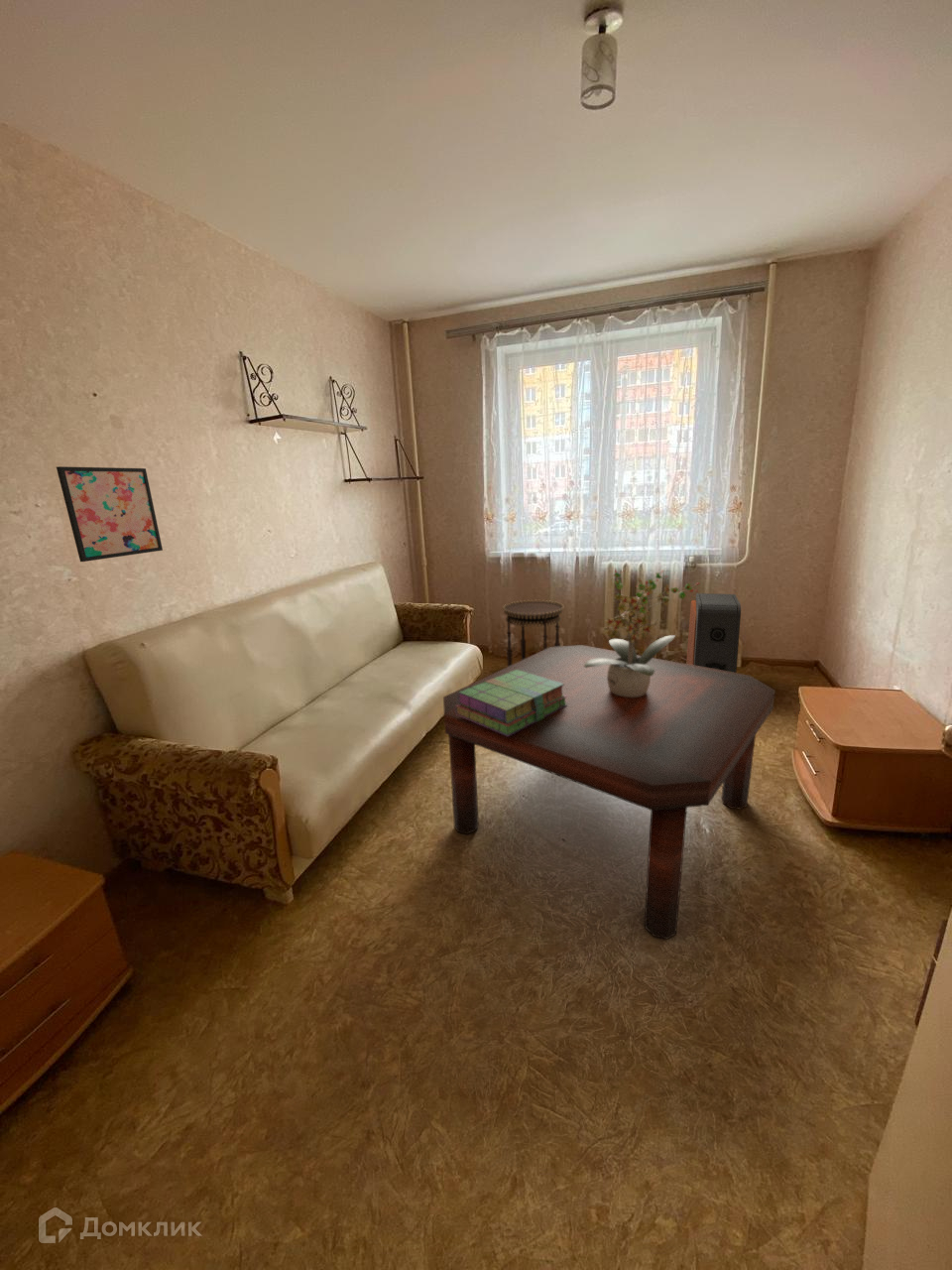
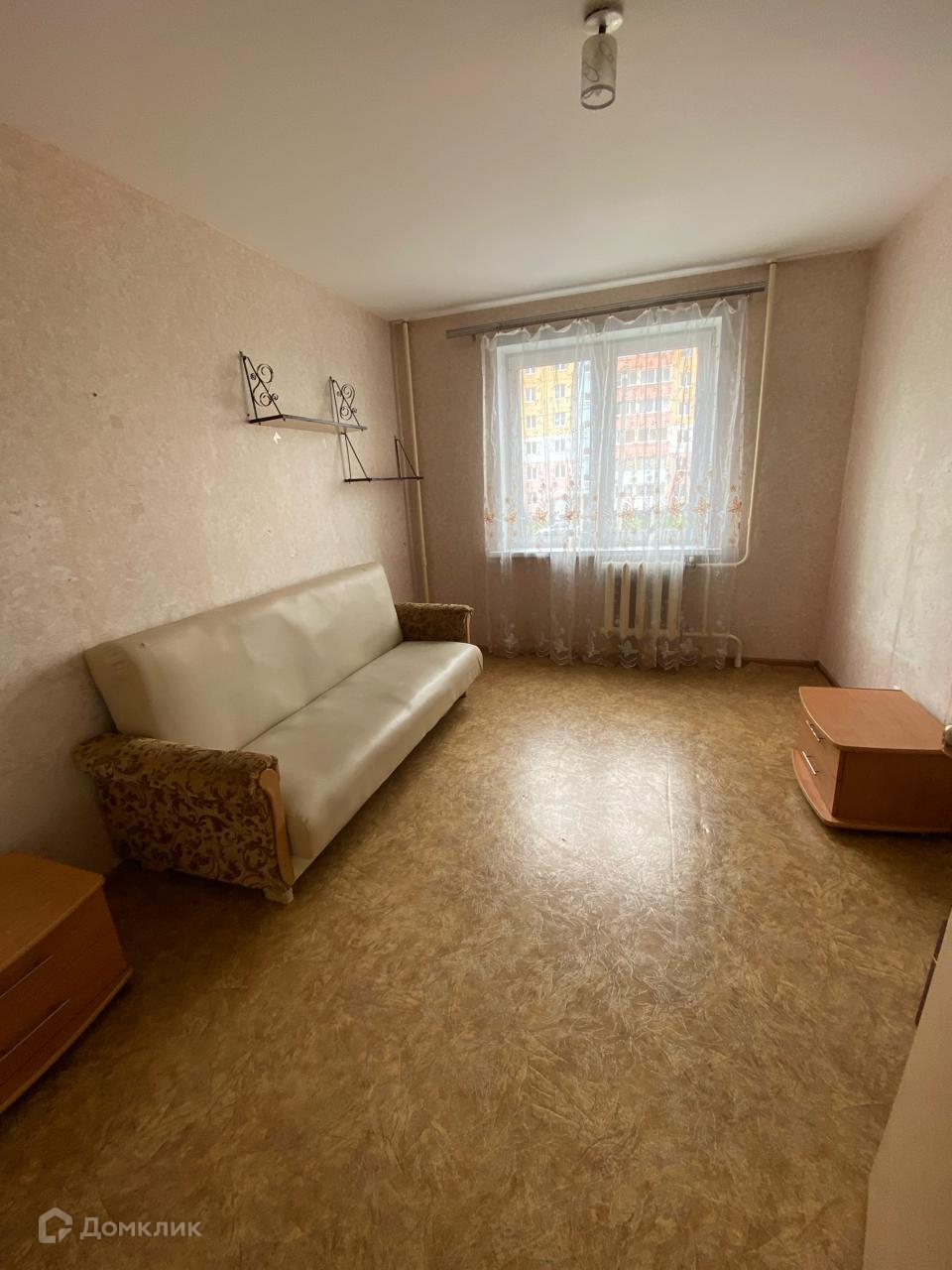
- side table [502,599,565,667]
- potted plant [584,569,701,698]
- coffee table [442,644,776,941]
- speaker [685,592,742,673]
- stack of books [455,670,567,736]
- wall art [56,465,164,563]
